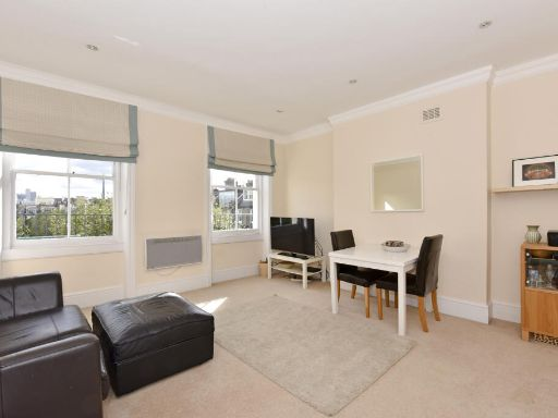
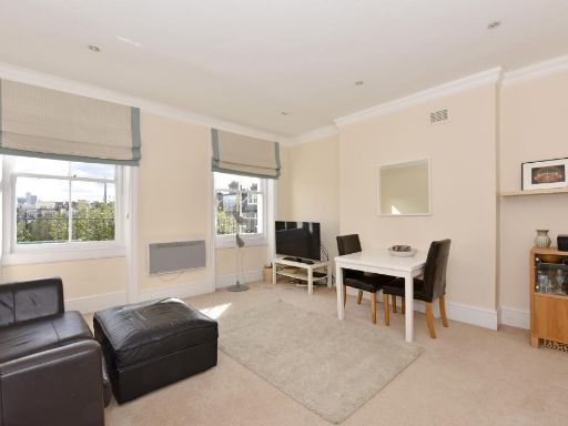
+ floor lamp [225,192,294,292]
